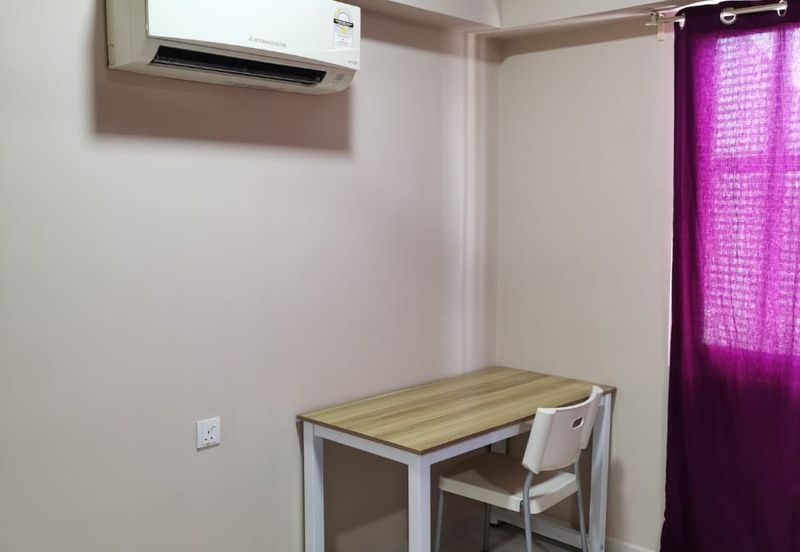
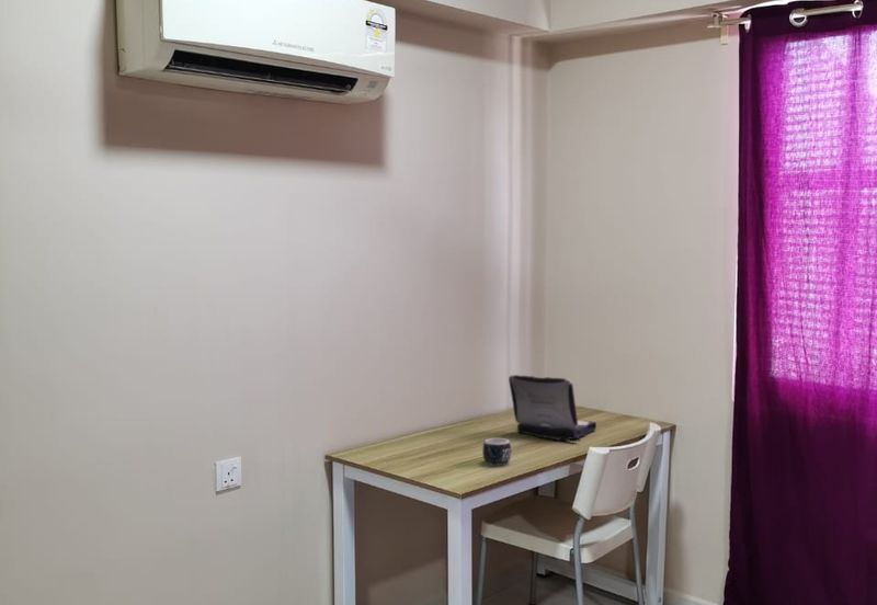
+ laptop [508,374,597,443]
+ mug [481,437,512,466]
